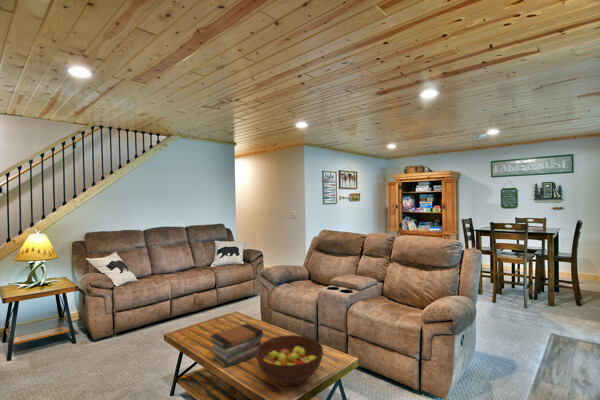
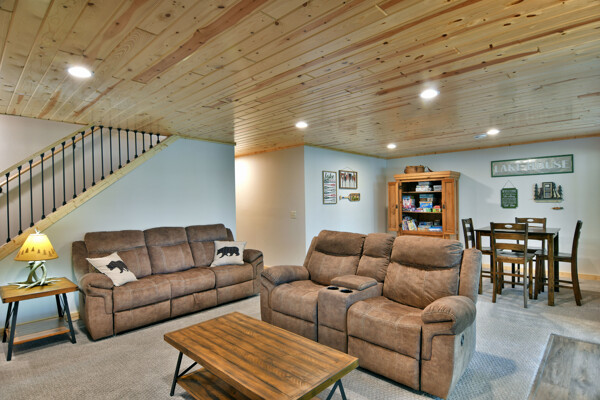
- fruit bowl [256,334,324,387]
- book stack [209,323,264,369]
